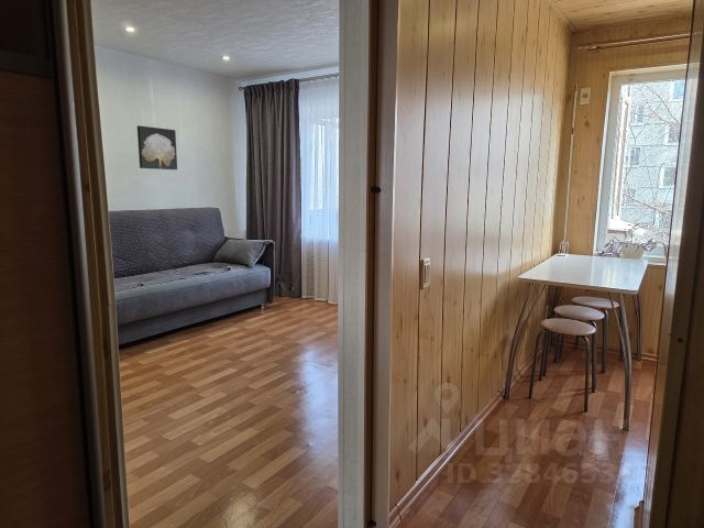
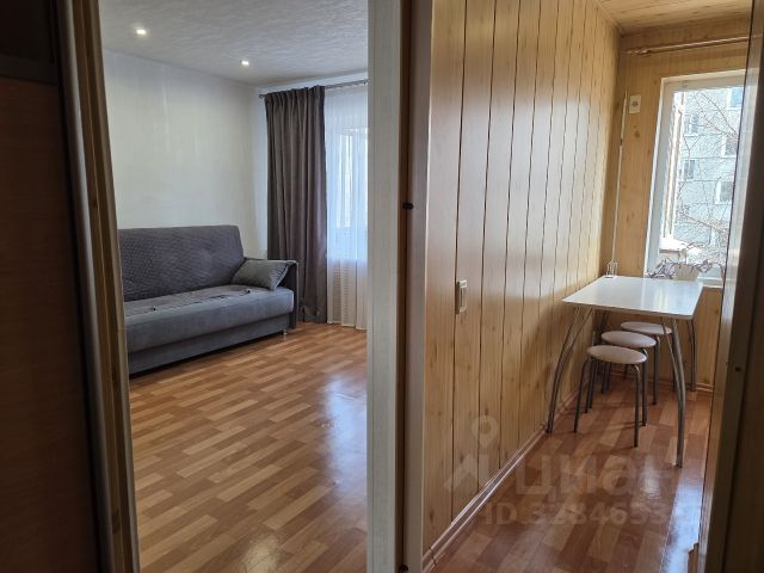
- wall art [136,124,178,170]
